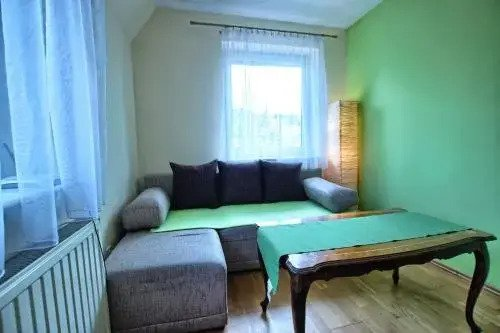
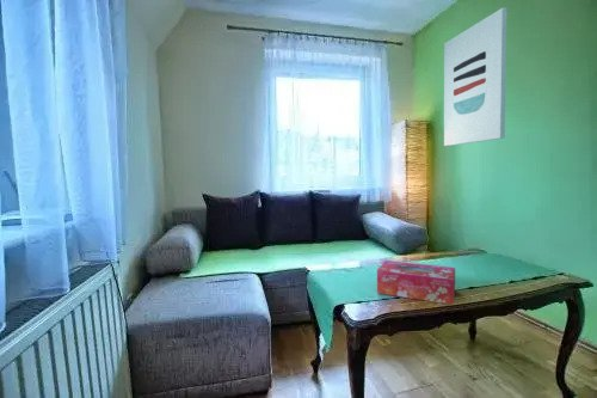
+ tissue box [376,259,456,306]
+ wall art [443,6,509,147]
